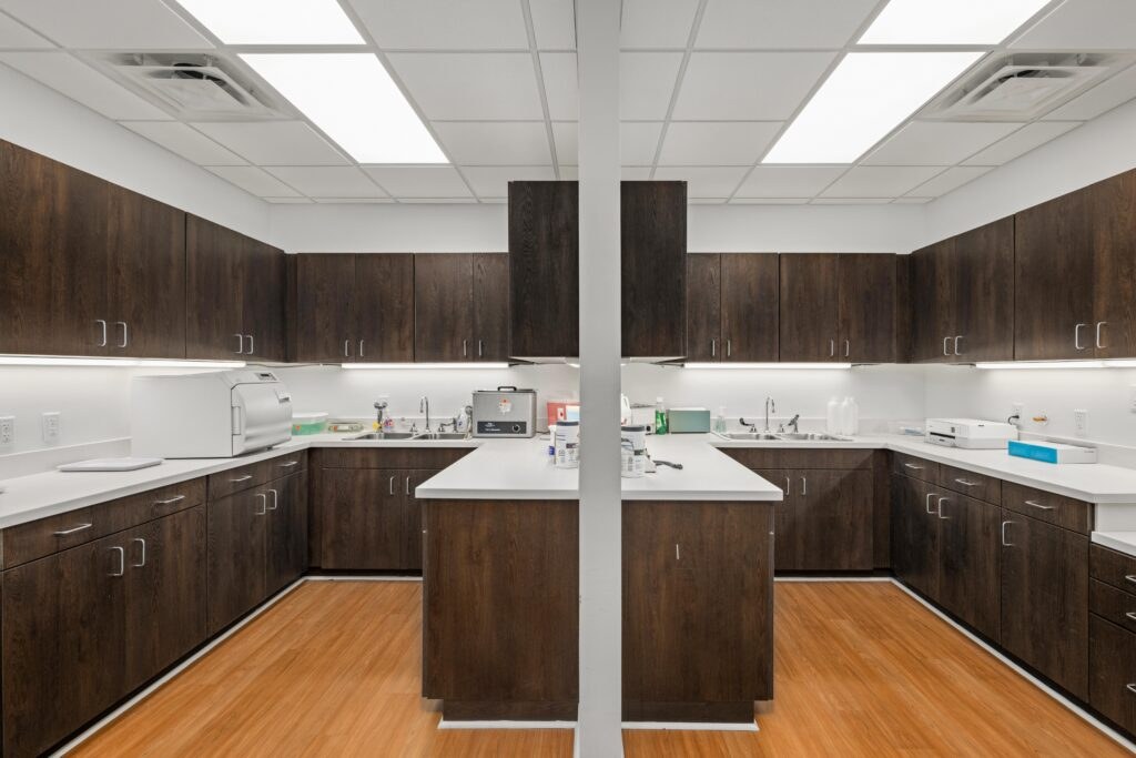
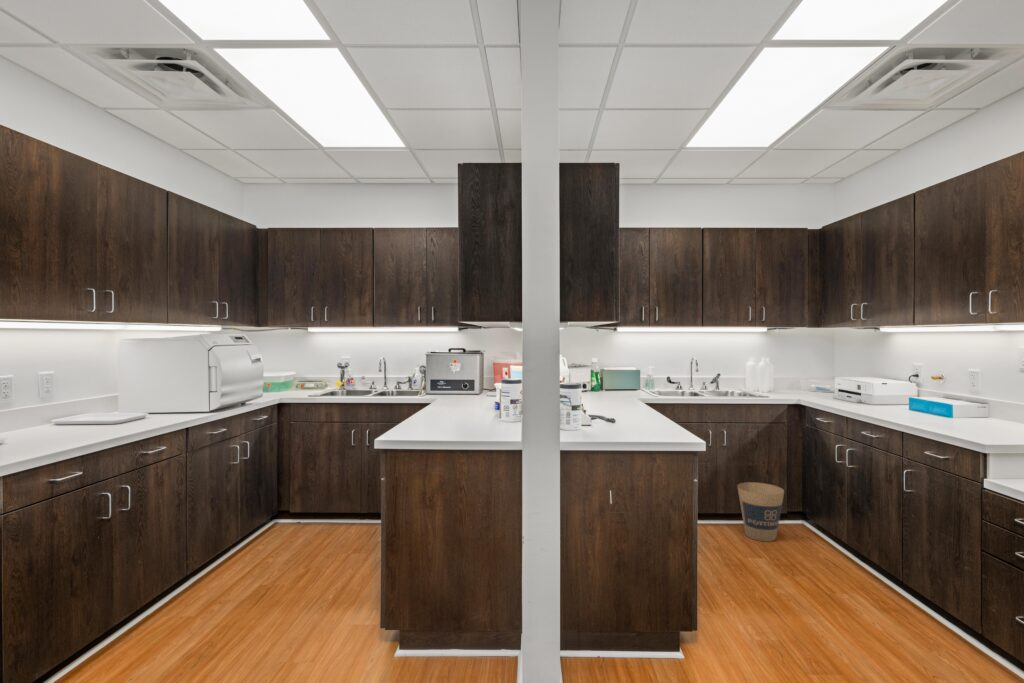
+ trash can [736,481,785,543]
